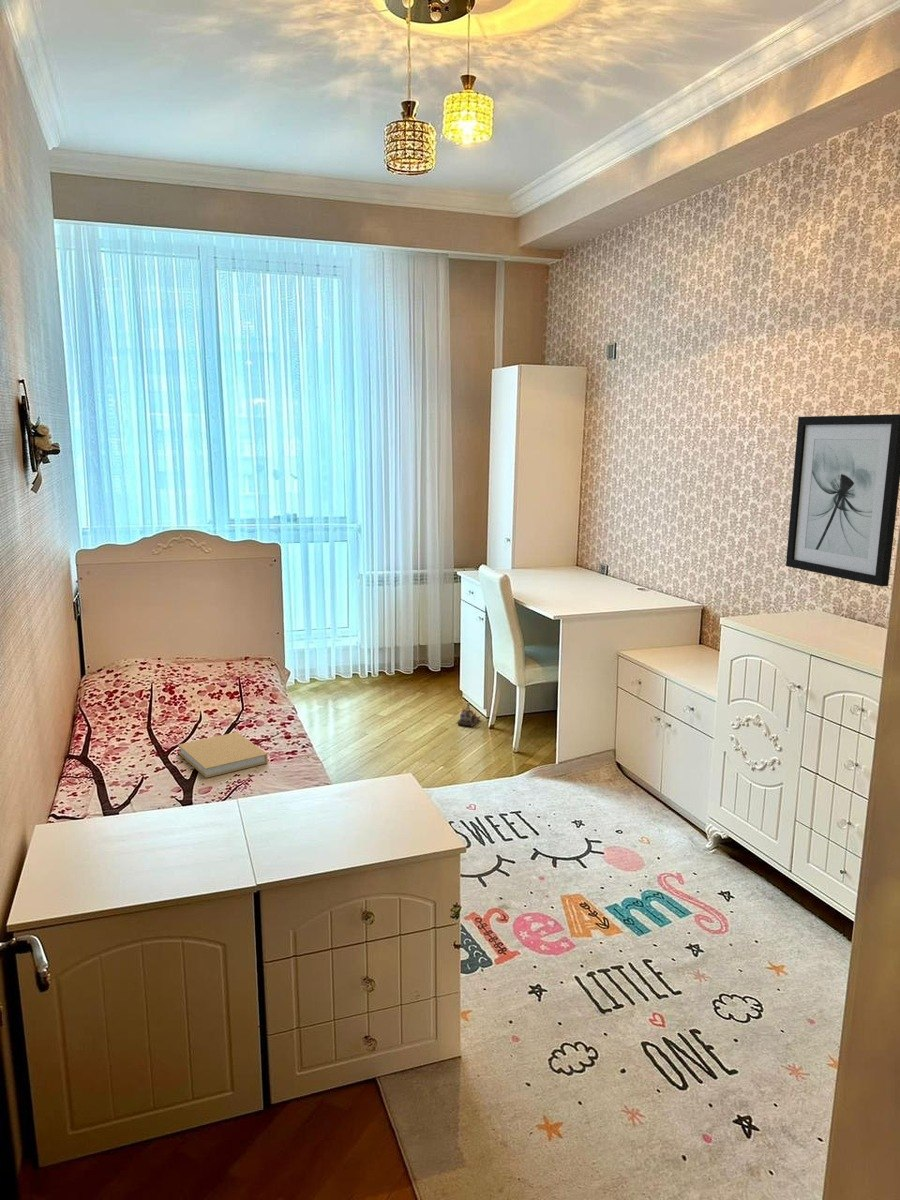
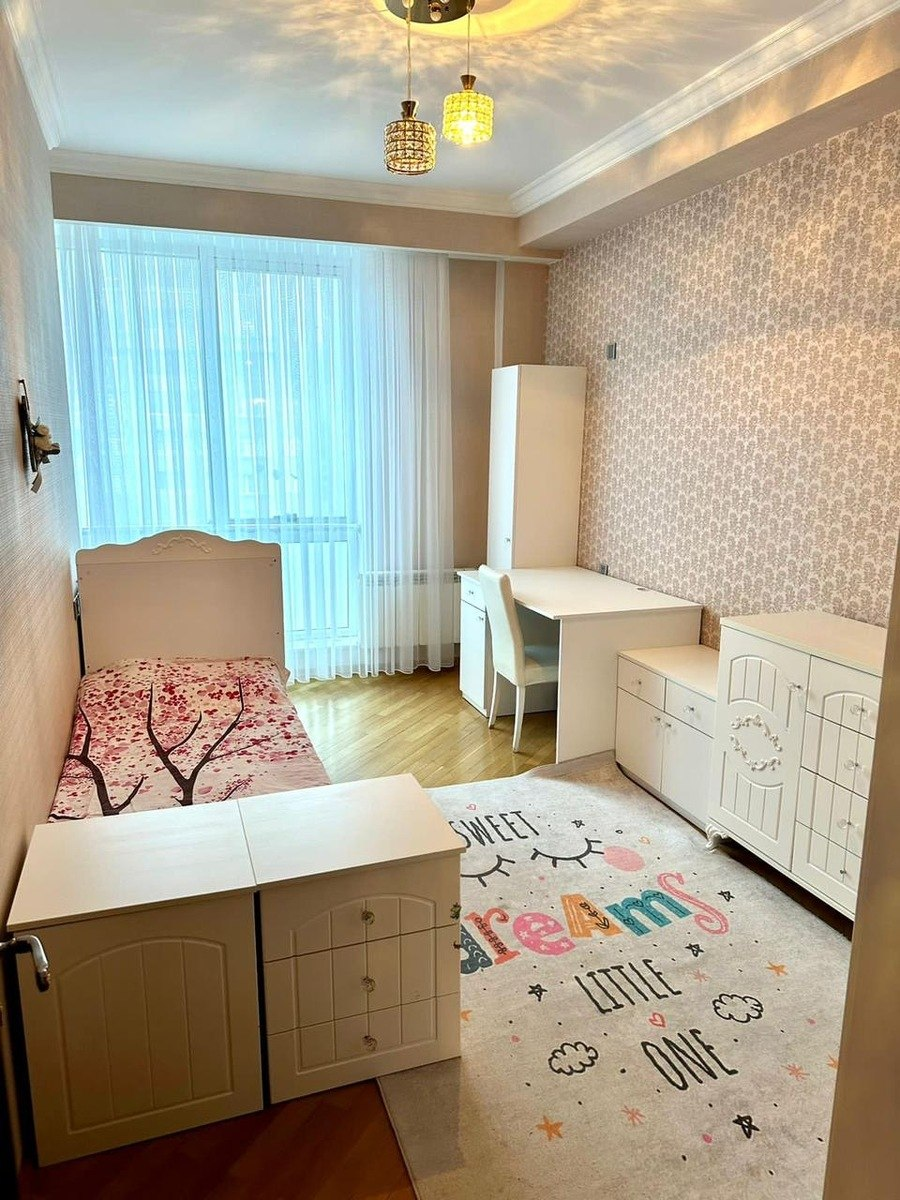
- wall art [785,413,900,587]
- book [177,731,269,779]
- toy train [456,702,481,728]
